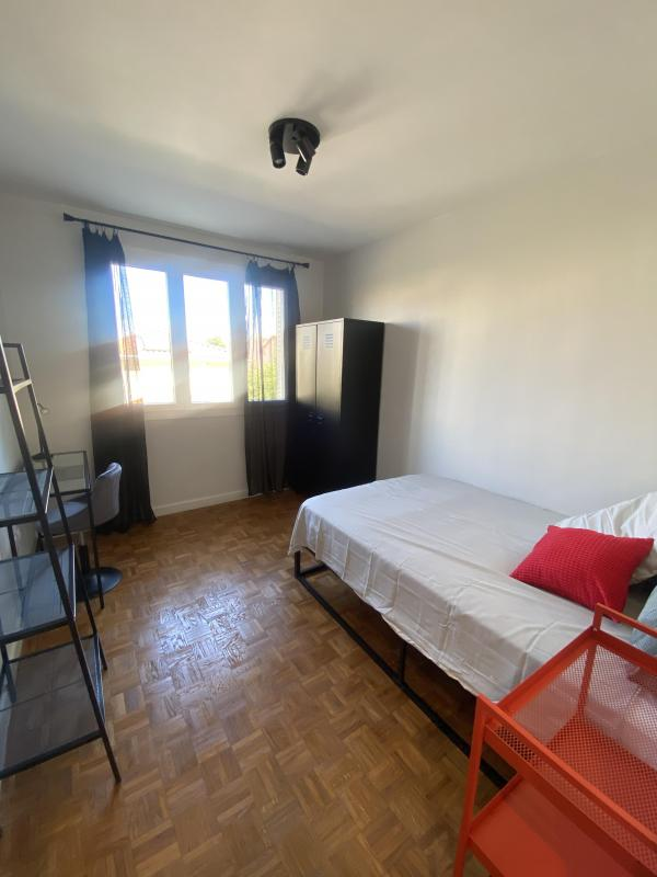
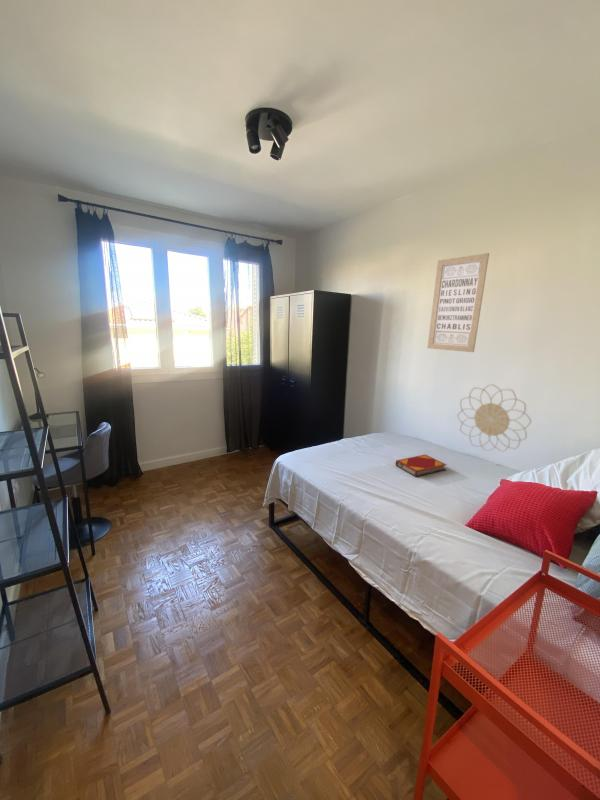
+ decorative wall piece [456,383,532,453]
+ wall art [427,252,490,353]
+ hardback book [395,454,447,478]
